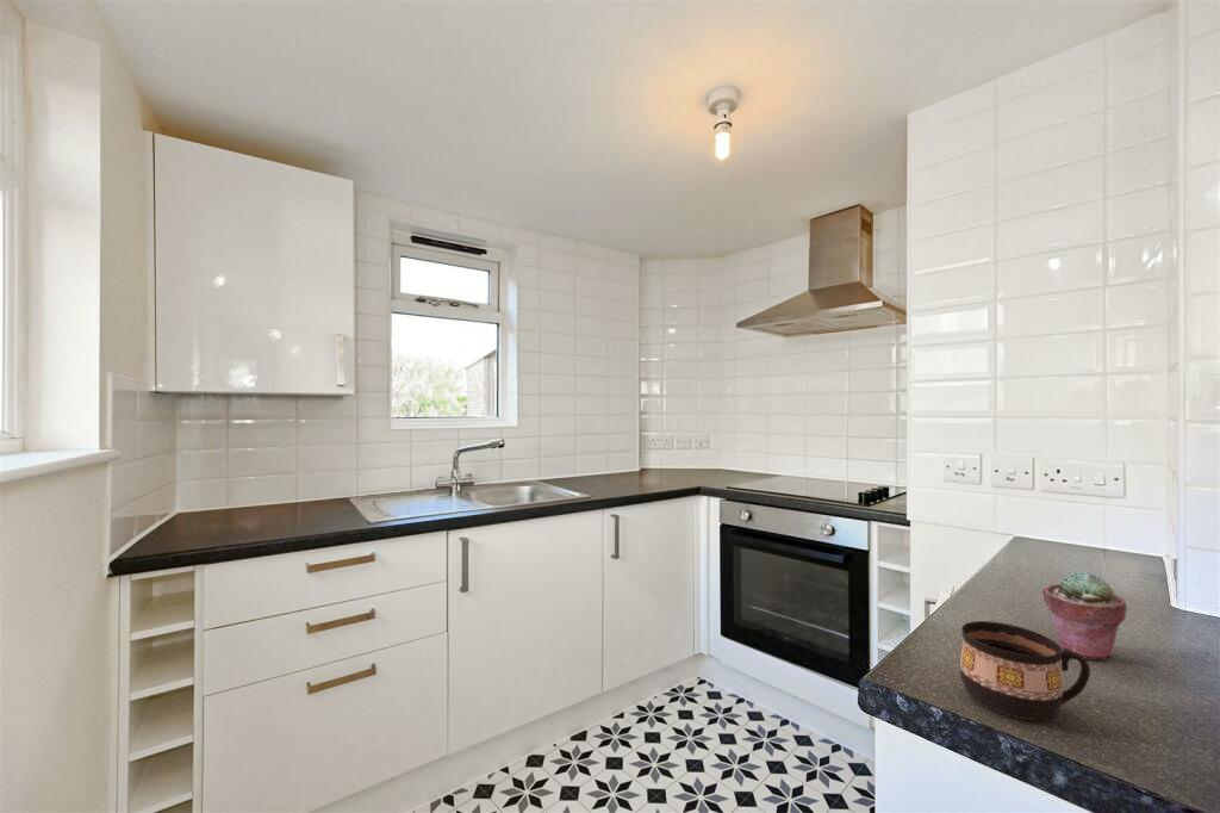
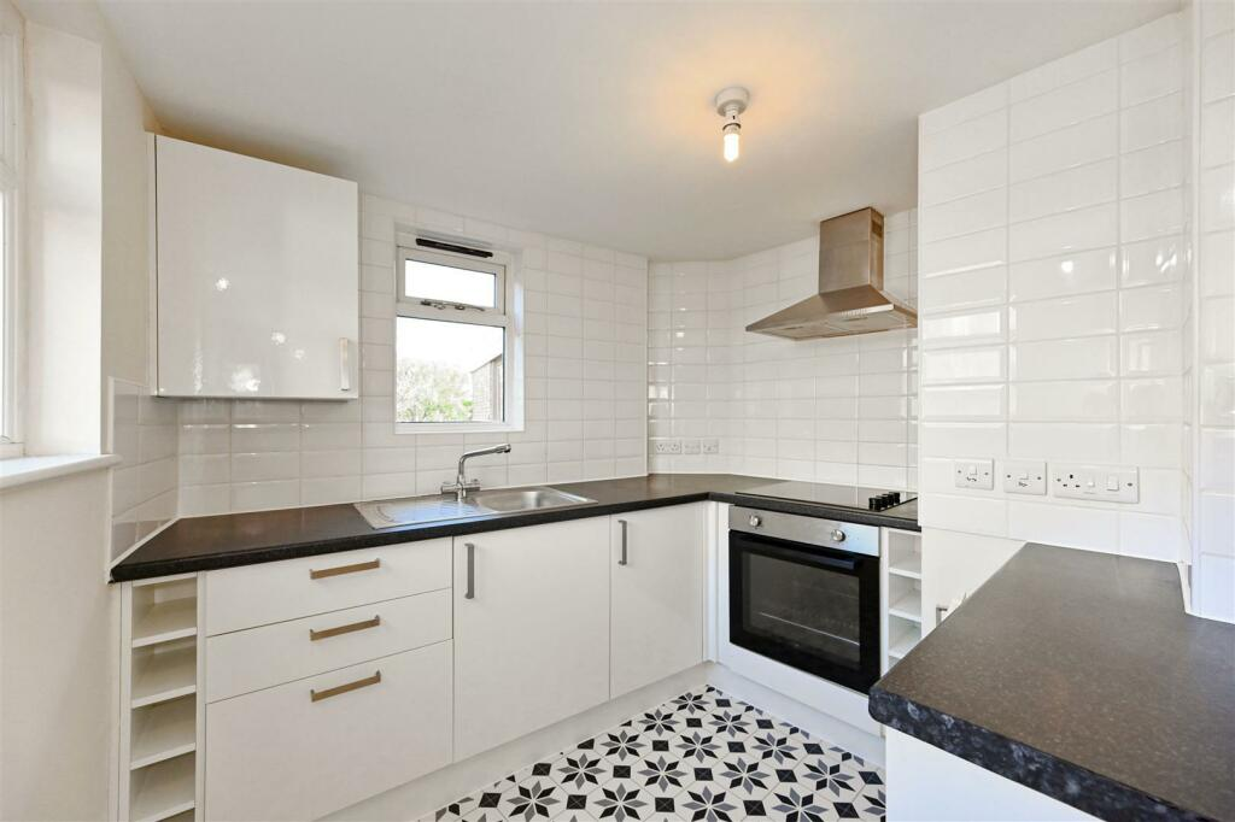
- potted succulent [1041,570,1128,662]
- cup [959,620,1091,721]
